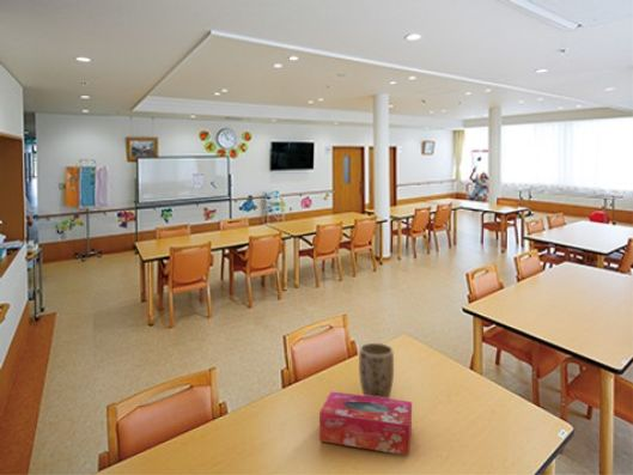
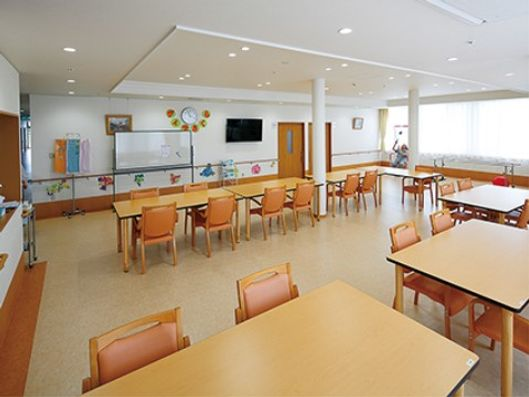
- plant pot [358,342,395,398]
- tissue box [318,390,413,457]
